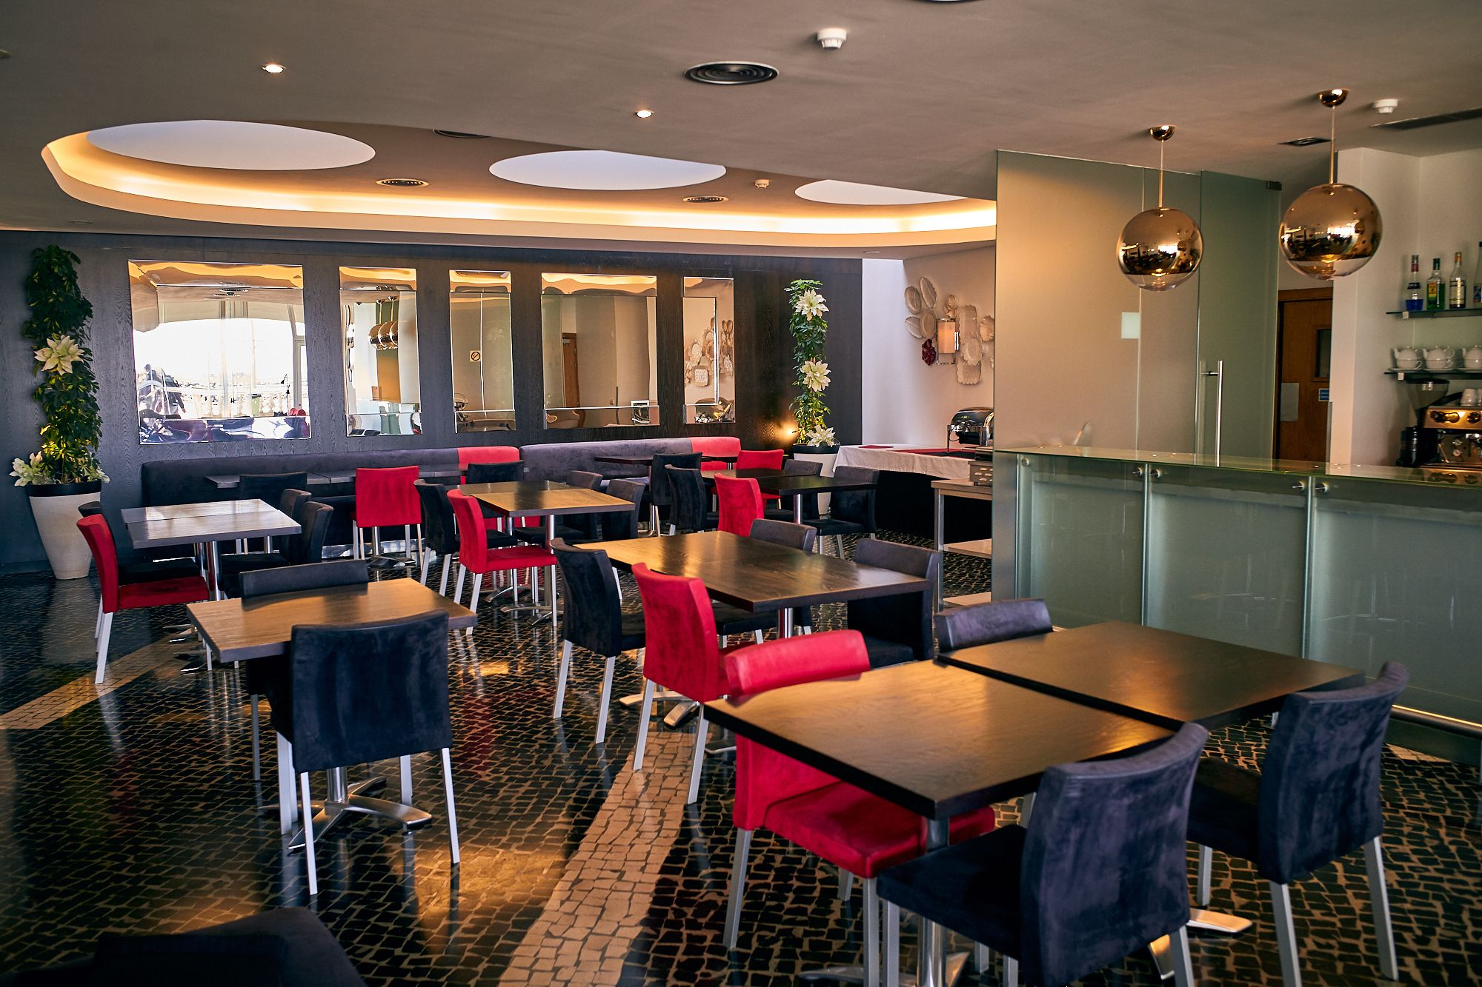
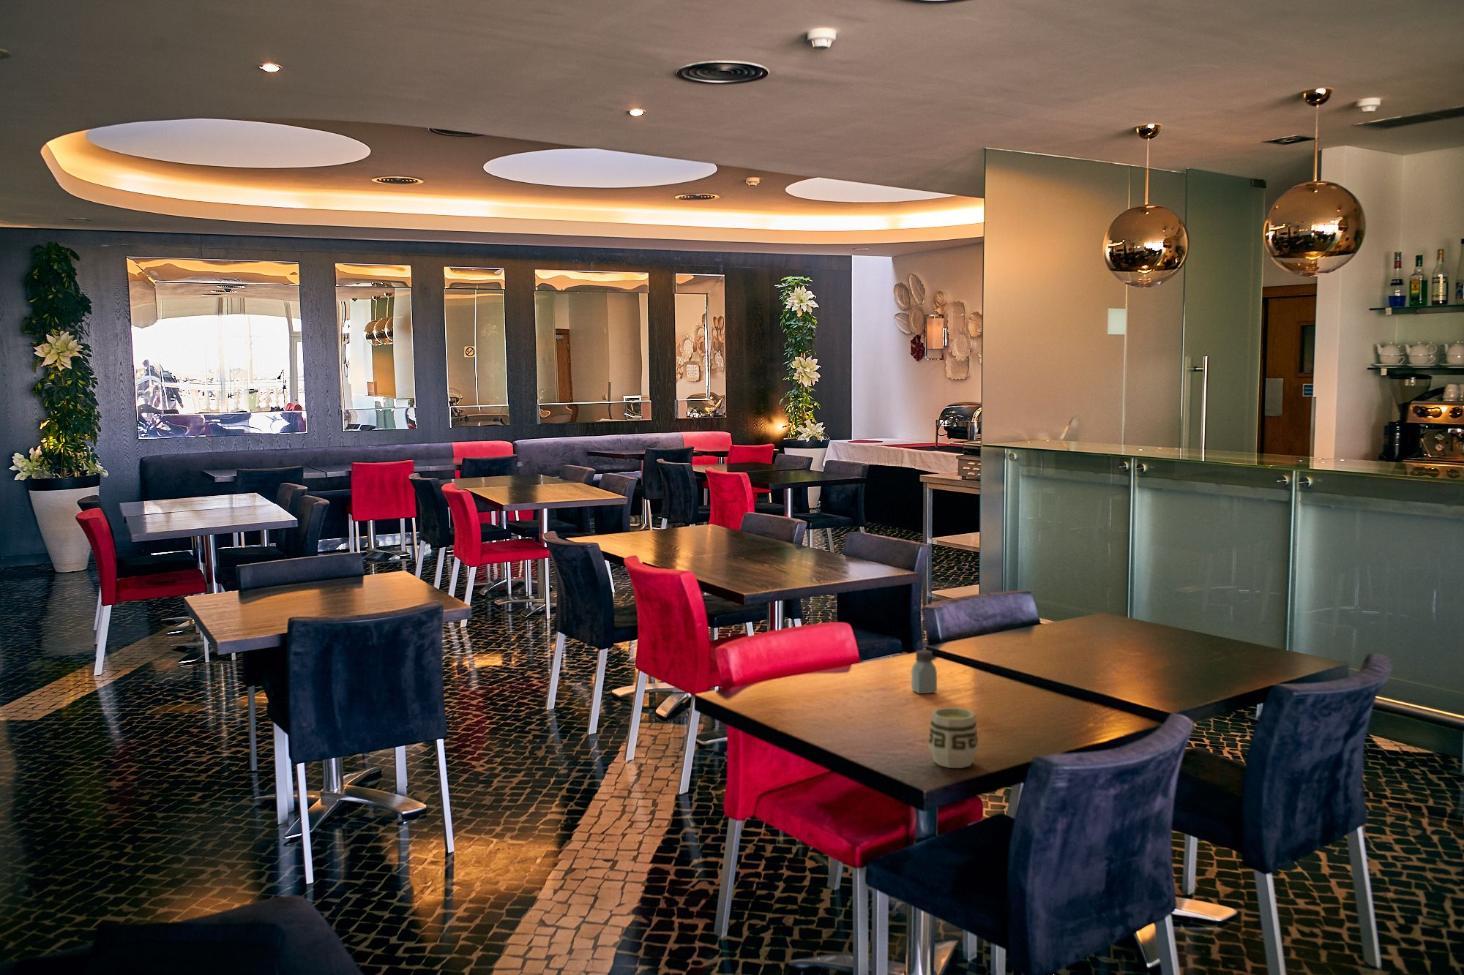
+ cup [927,706,980,768]
+ saltshaker [911,650,937,694]
